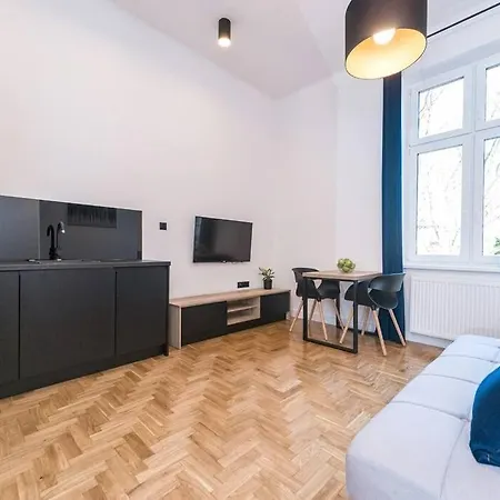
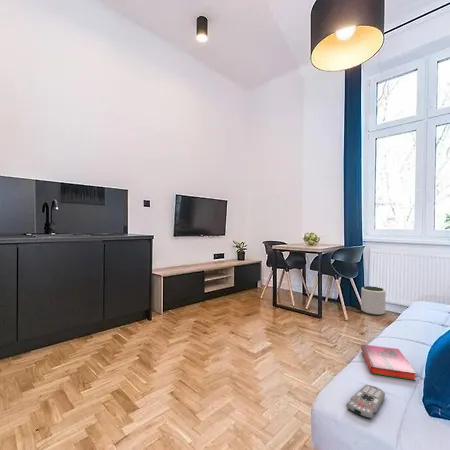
+ remote control [345,384,386,420]
+ plant pot [360,285,387,316]
+ hardback book [360,343,417,381]
